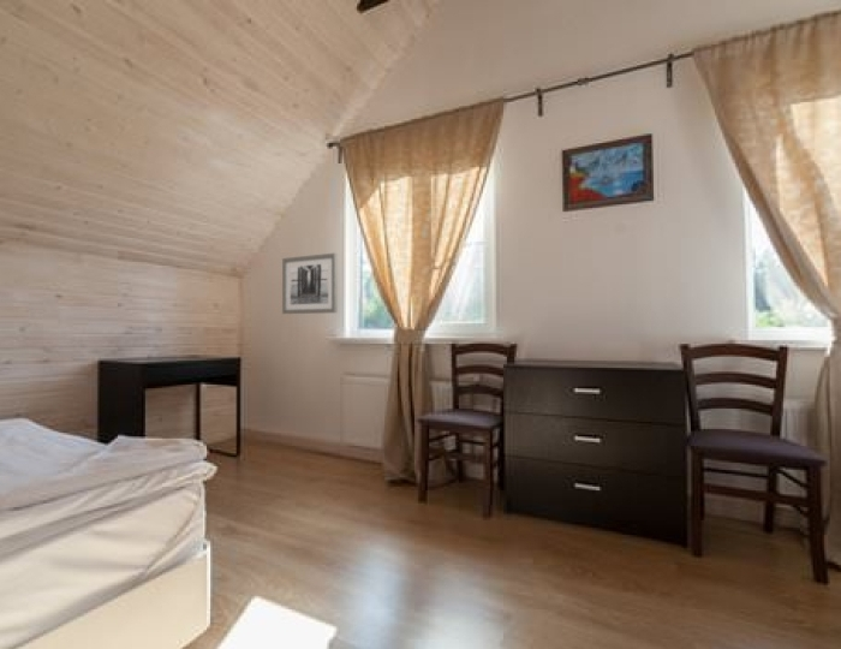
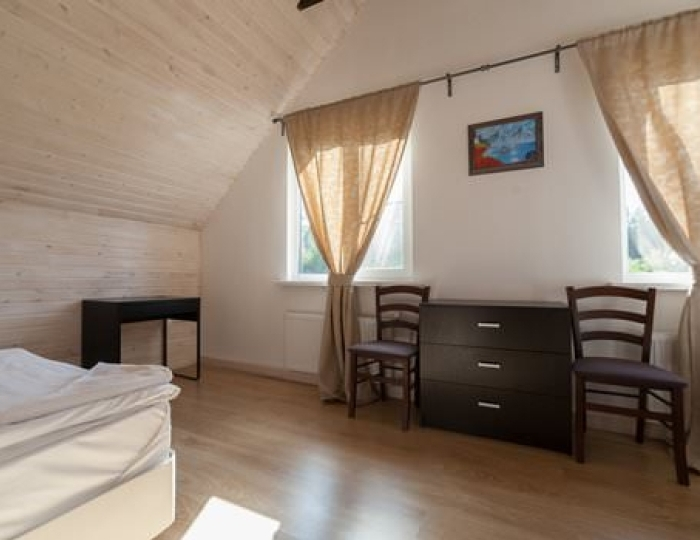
- wall art [281,252,339,315]
